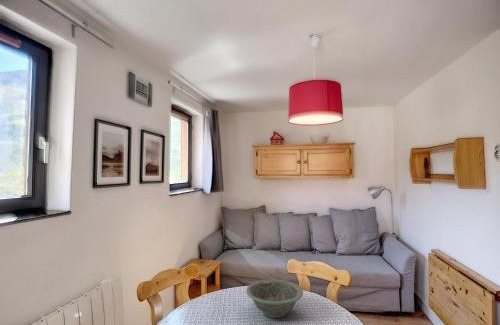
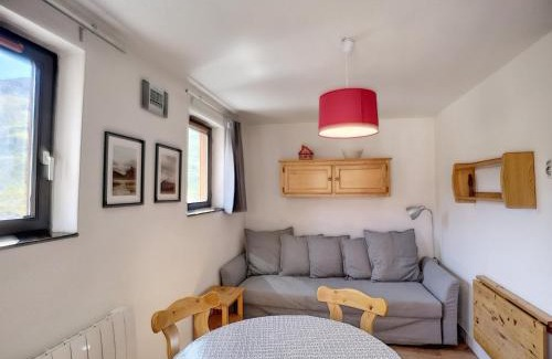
- decorative bowl [245,278,304,319]
